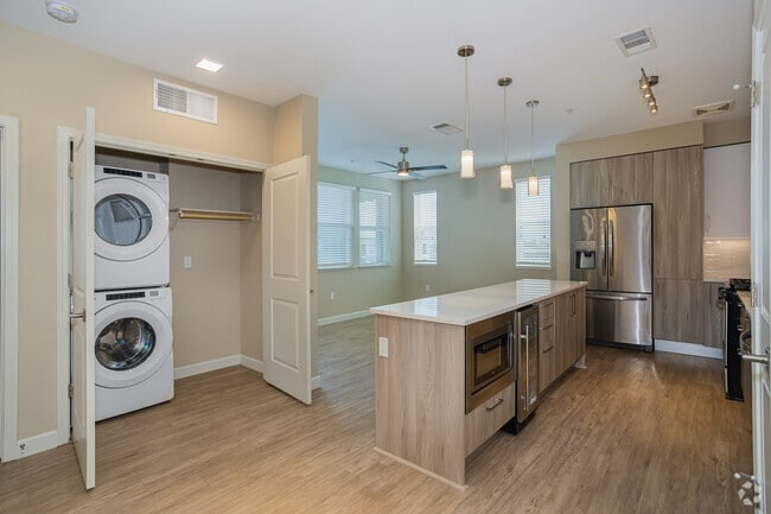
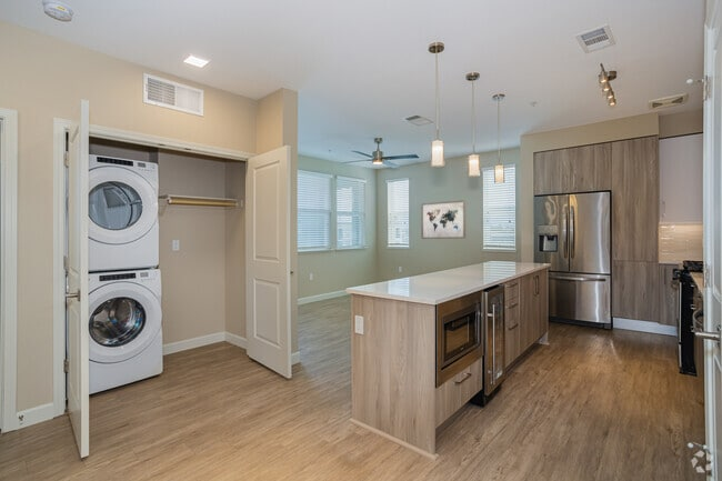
+ wall art [420,199,467,240]
